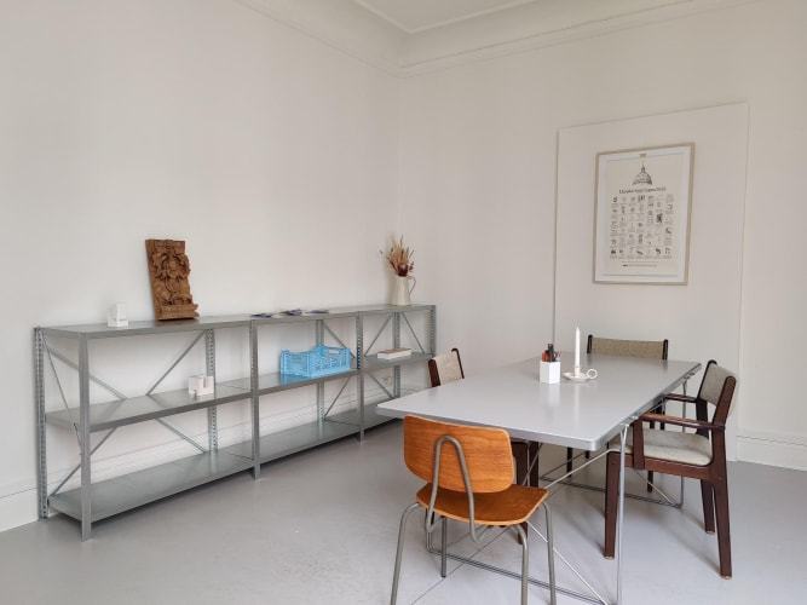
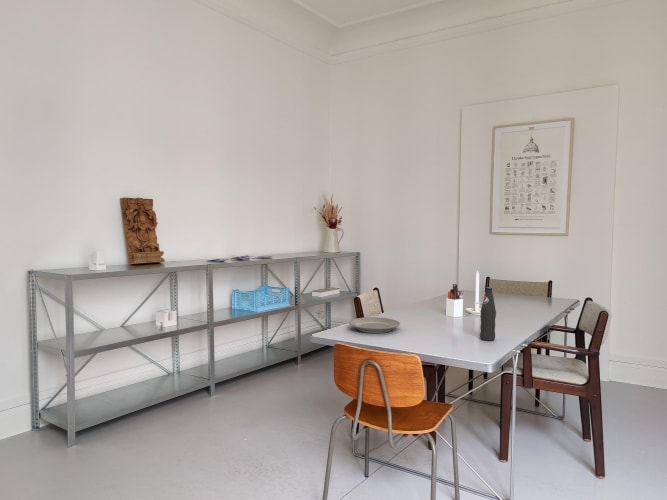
+ plate [348,316,401,334]
+ bottle [479,286,497,342]
